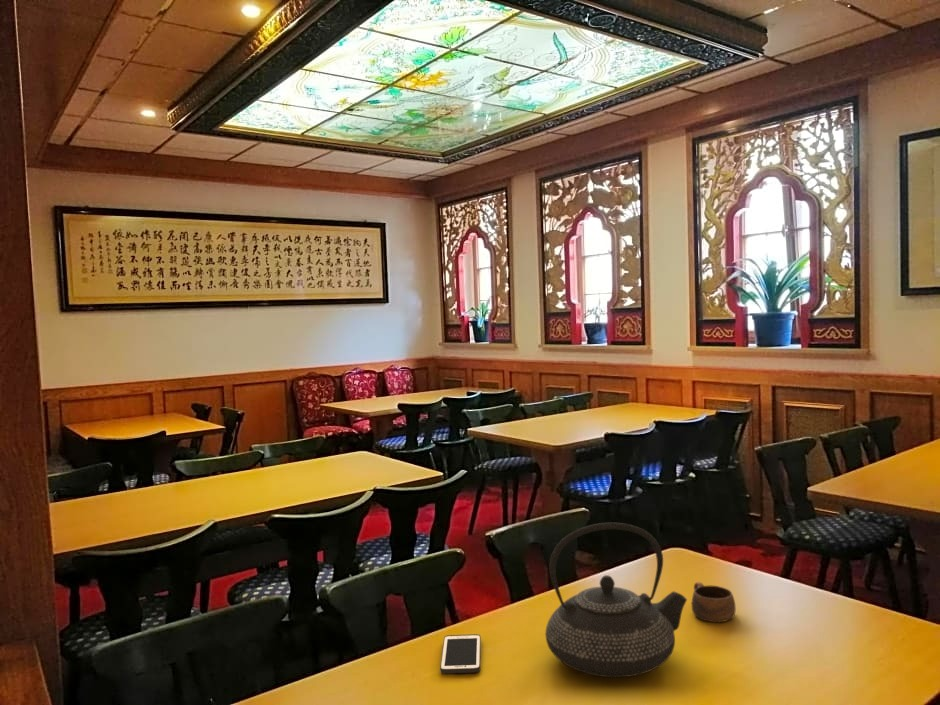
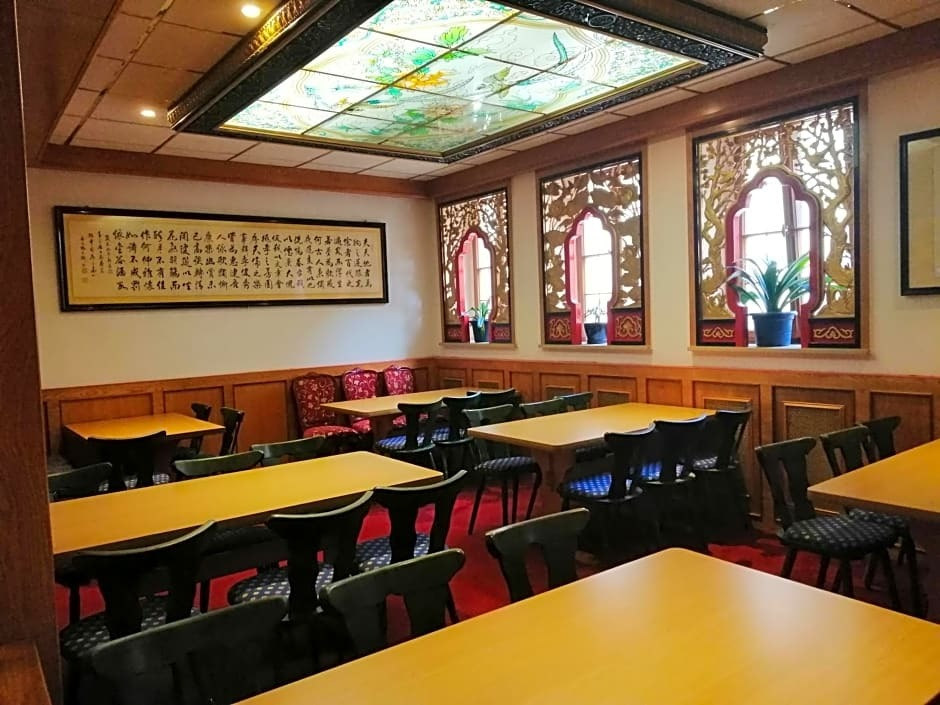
- cell phone [439,633,482,674]
- cup [691,581,737,623]
- teapot [545,522,688,678]
